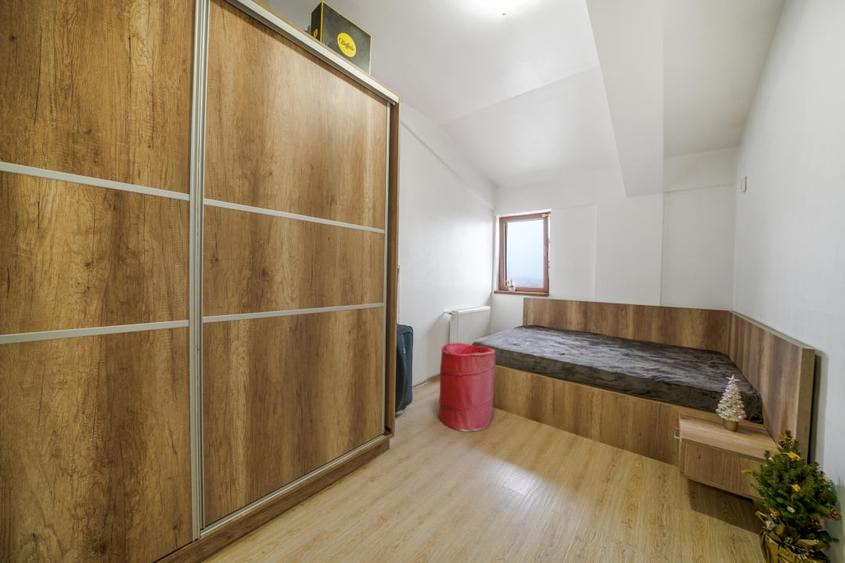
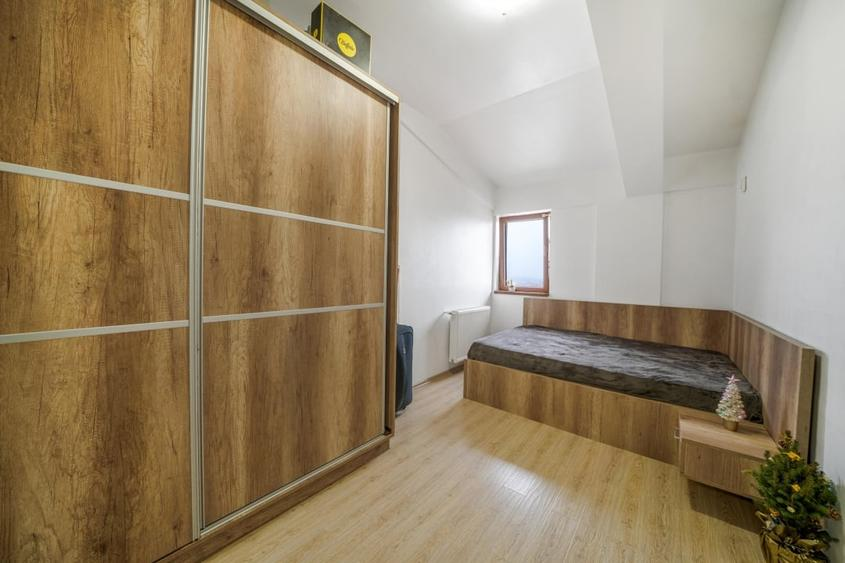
- laundry hamper [438,342,496,433]
